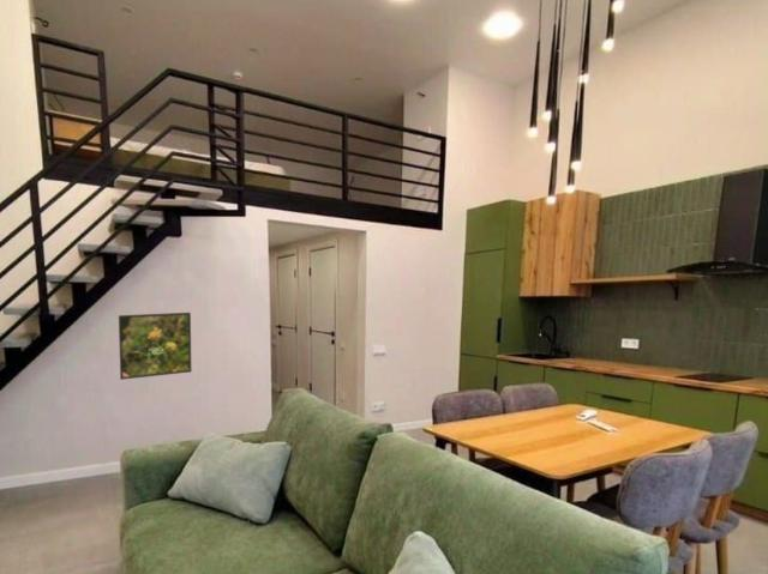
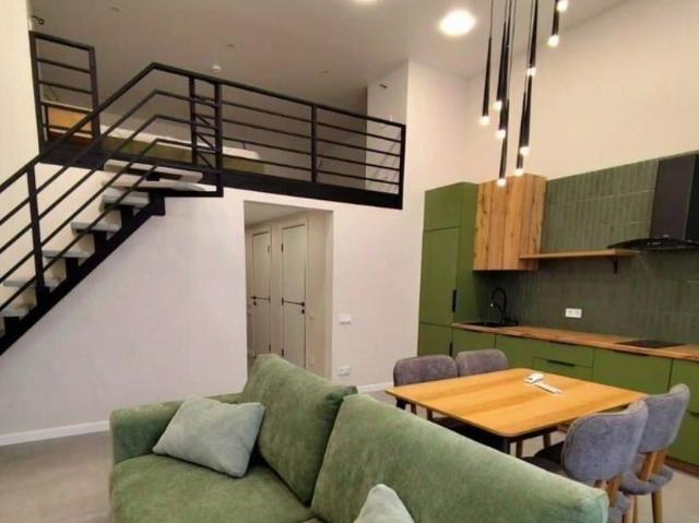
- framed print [118,312,192,381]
